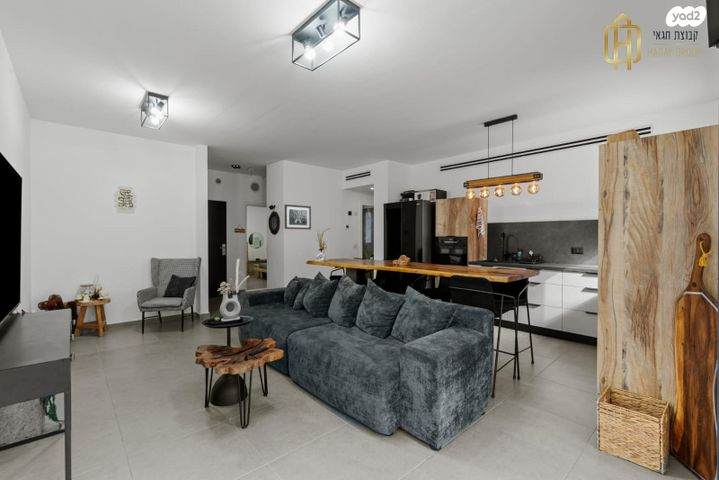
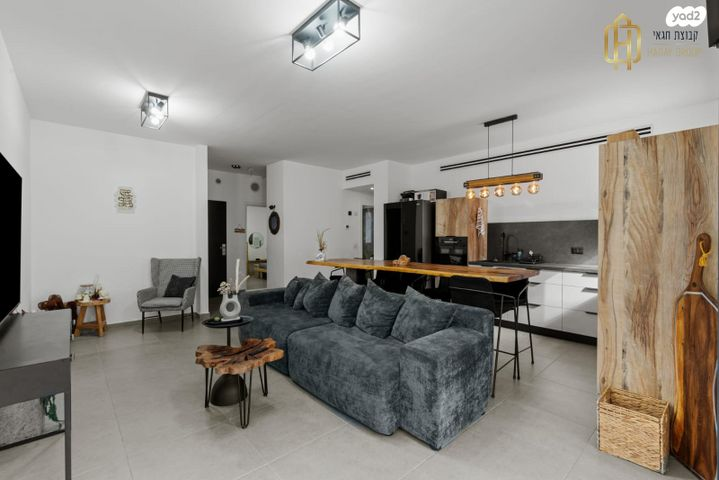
- wall art [284,204,312,230]
